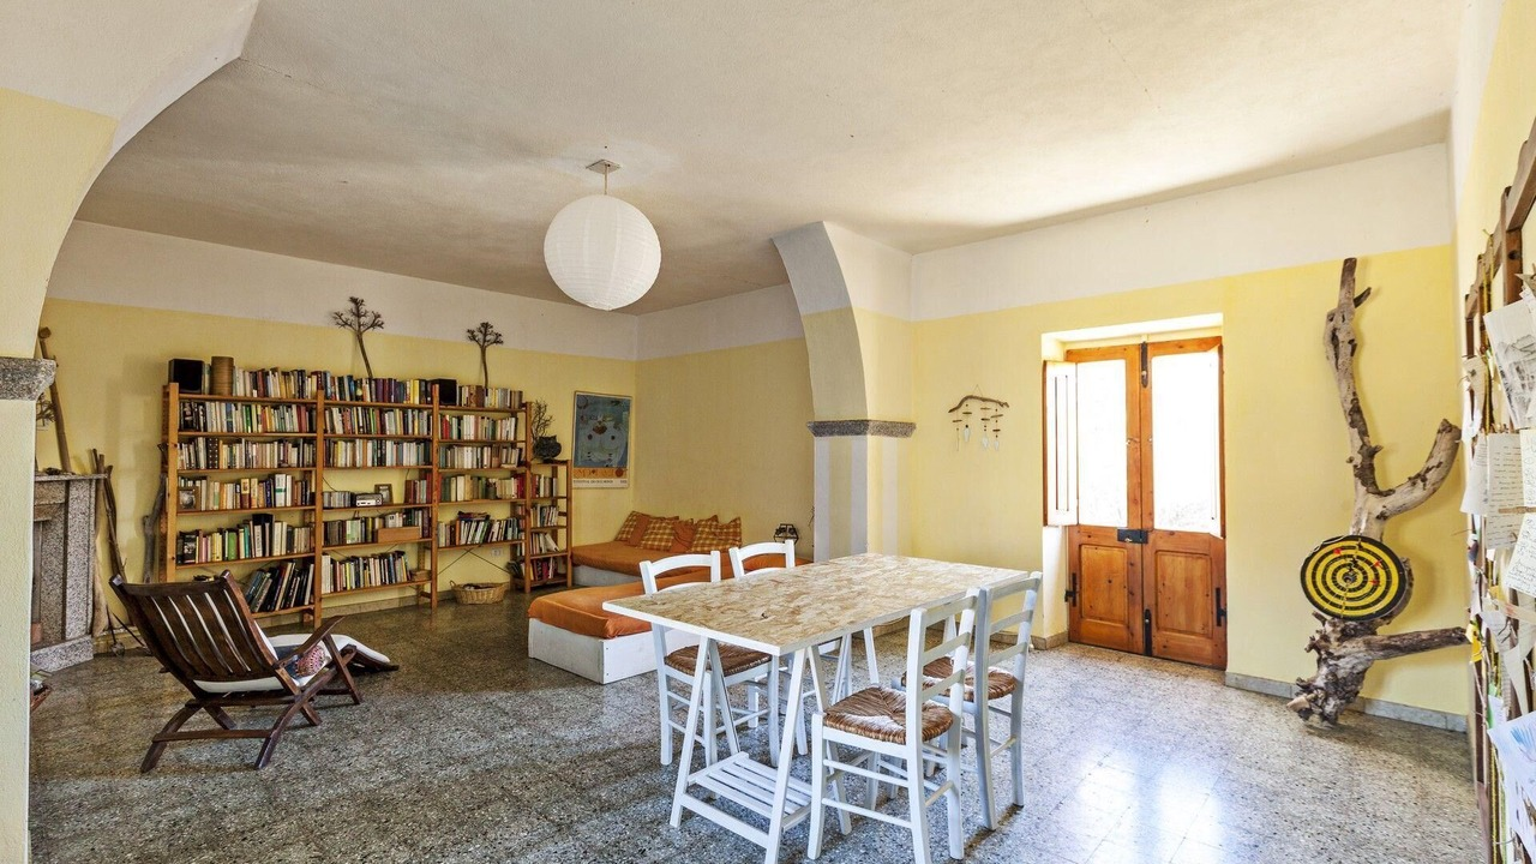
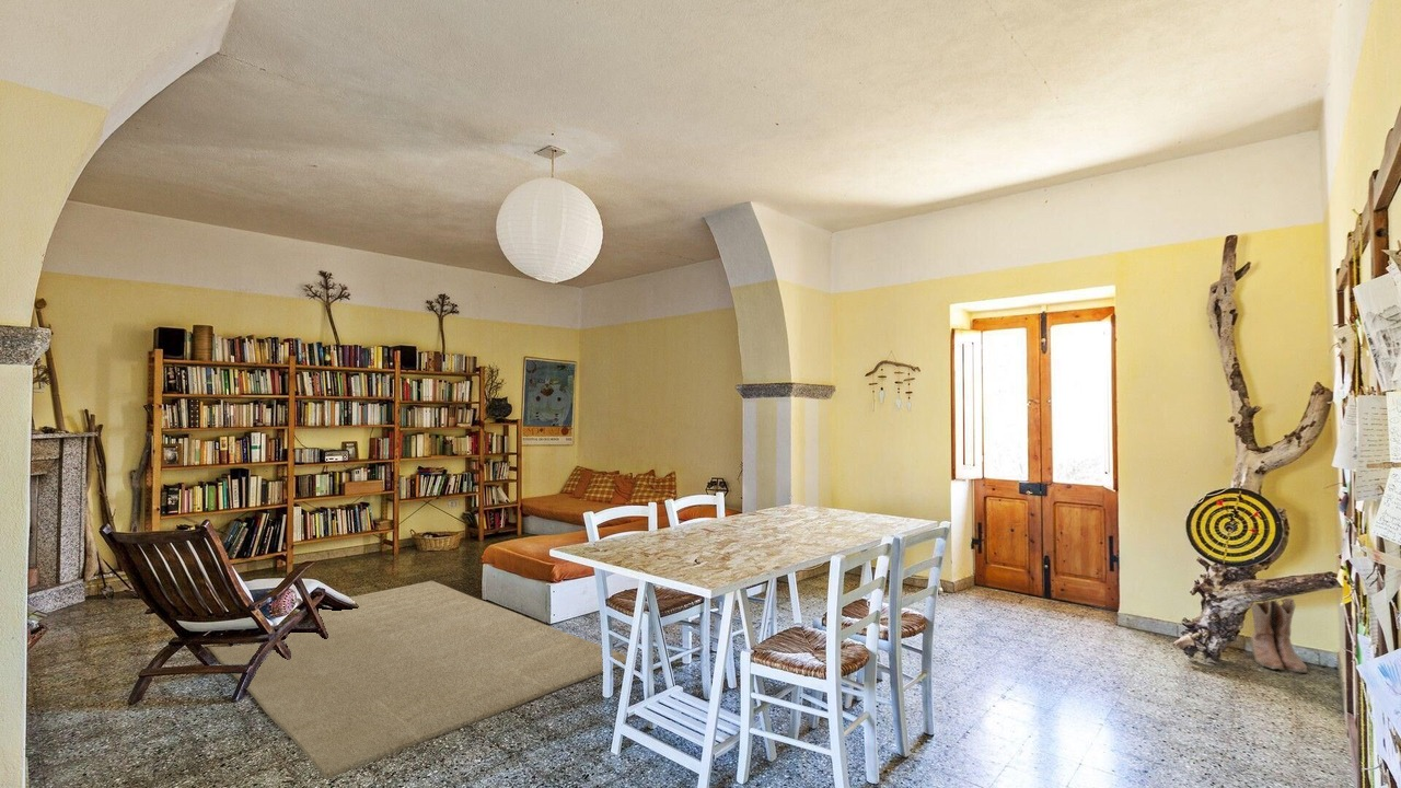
+ boots [1250,596,1309,674]
+ rug [207,580,627,780]
